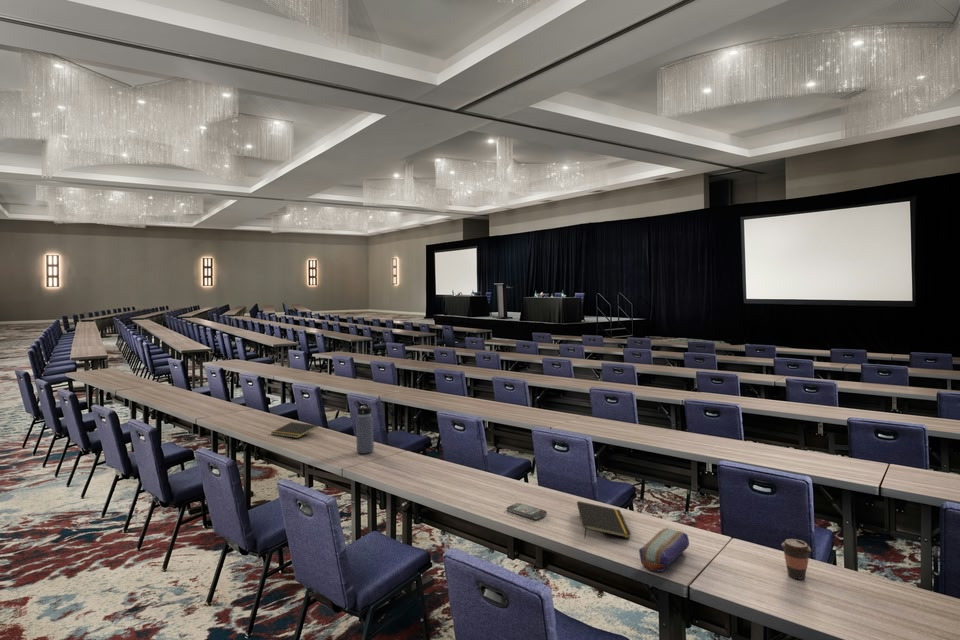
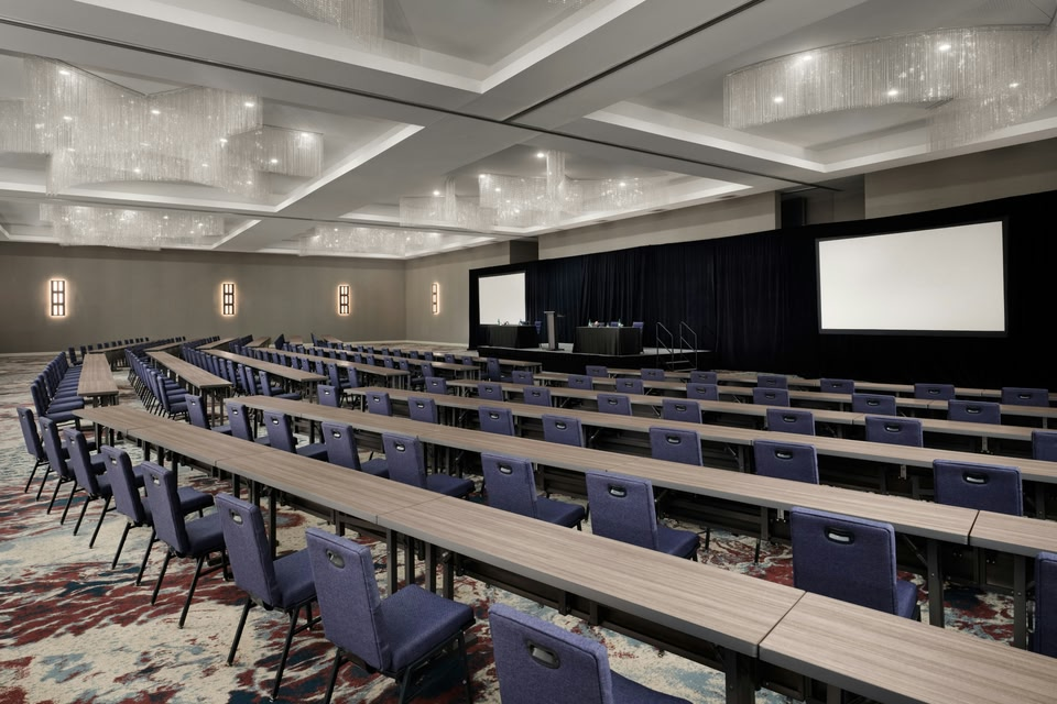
- smartphone [506,502,548,521]
- water bottle [353,400,375,454]
- notepad [576,500,632,539]
- coffee cup [780,538,812,581]
- notepad [270,421,319,439]
- pencil case [638,527,690,573]
